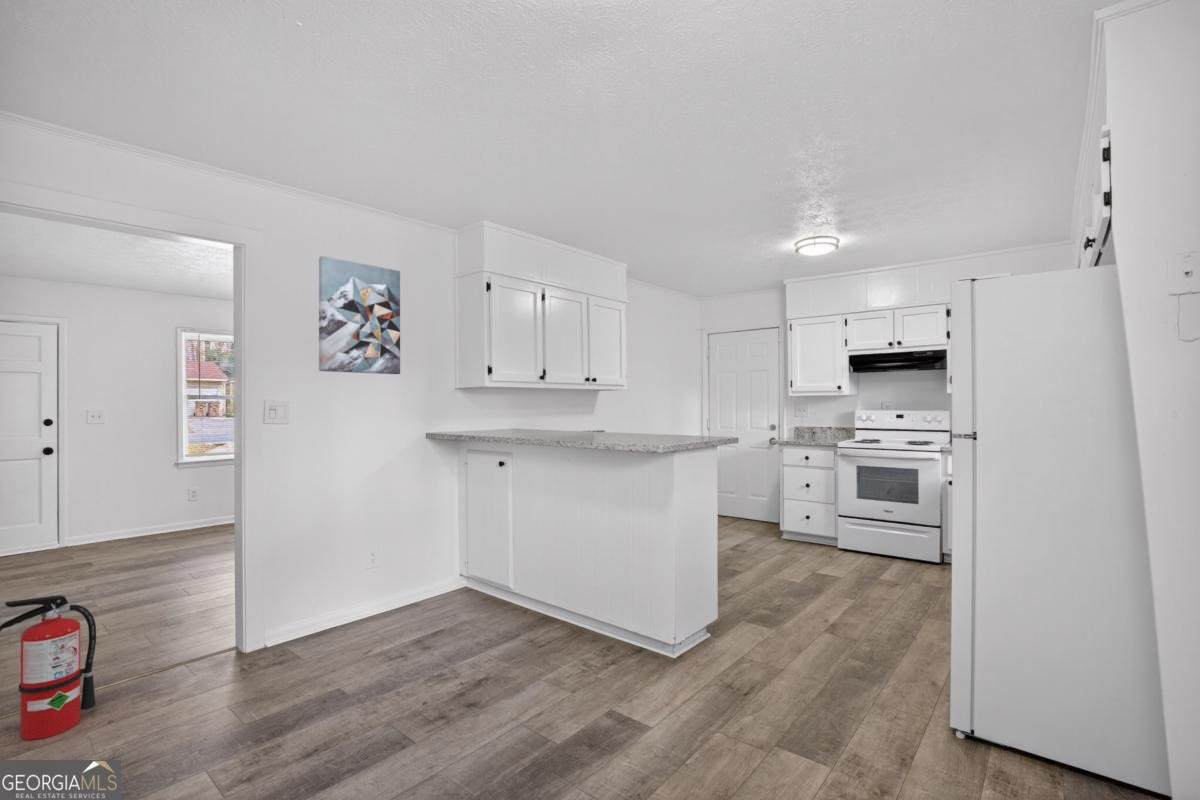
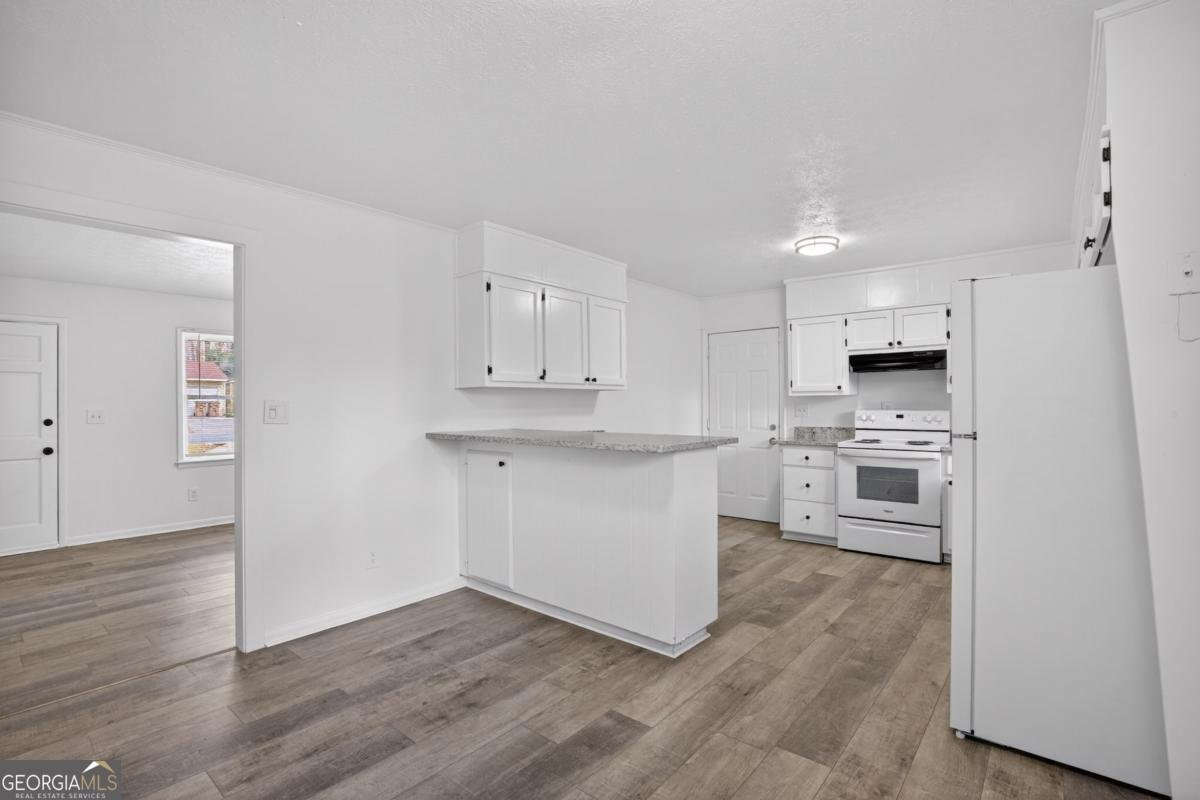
- fire extinguisher [0,594,97,741]
- wall art [318,255,401,375]
